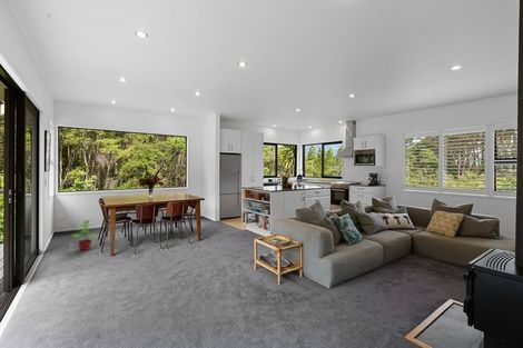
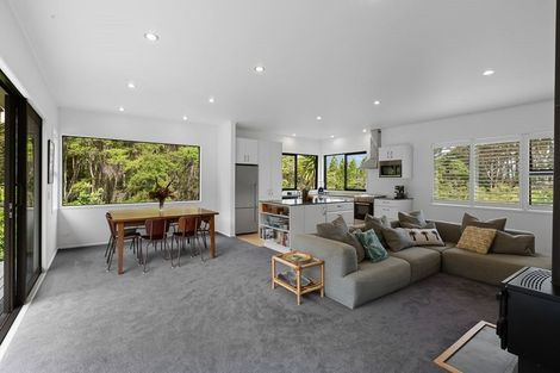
- potted plant [68,218,98,251]
